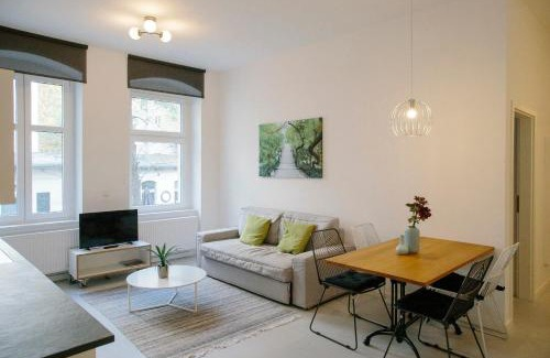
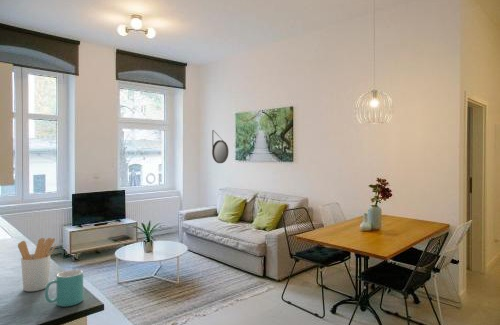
+ mug [44,269,84,307]
+ home mirror [211,129,229,164]
+ utensil holder [17,237,57,292]
